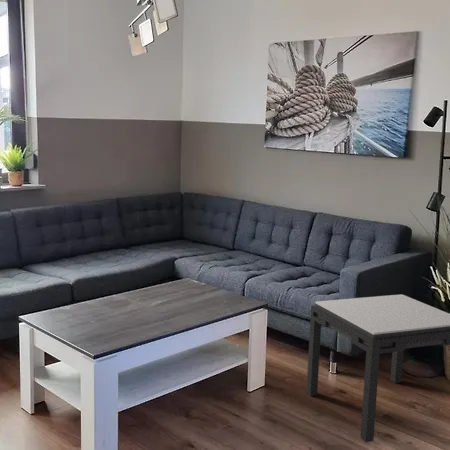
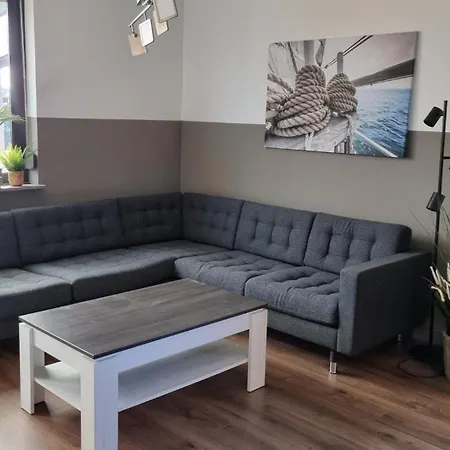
- side table [305,293,450,443]
